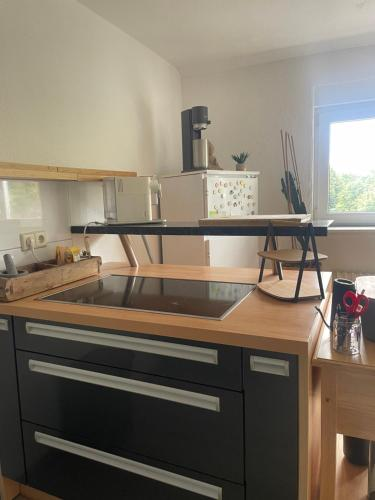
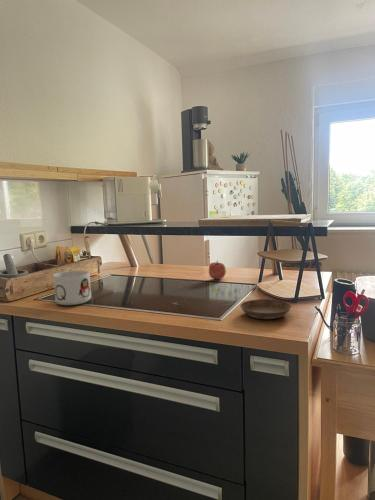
+ mug [52,270,92,306]
+ saucer [239,298,292,320]
+ apple [208,259,227,280]
